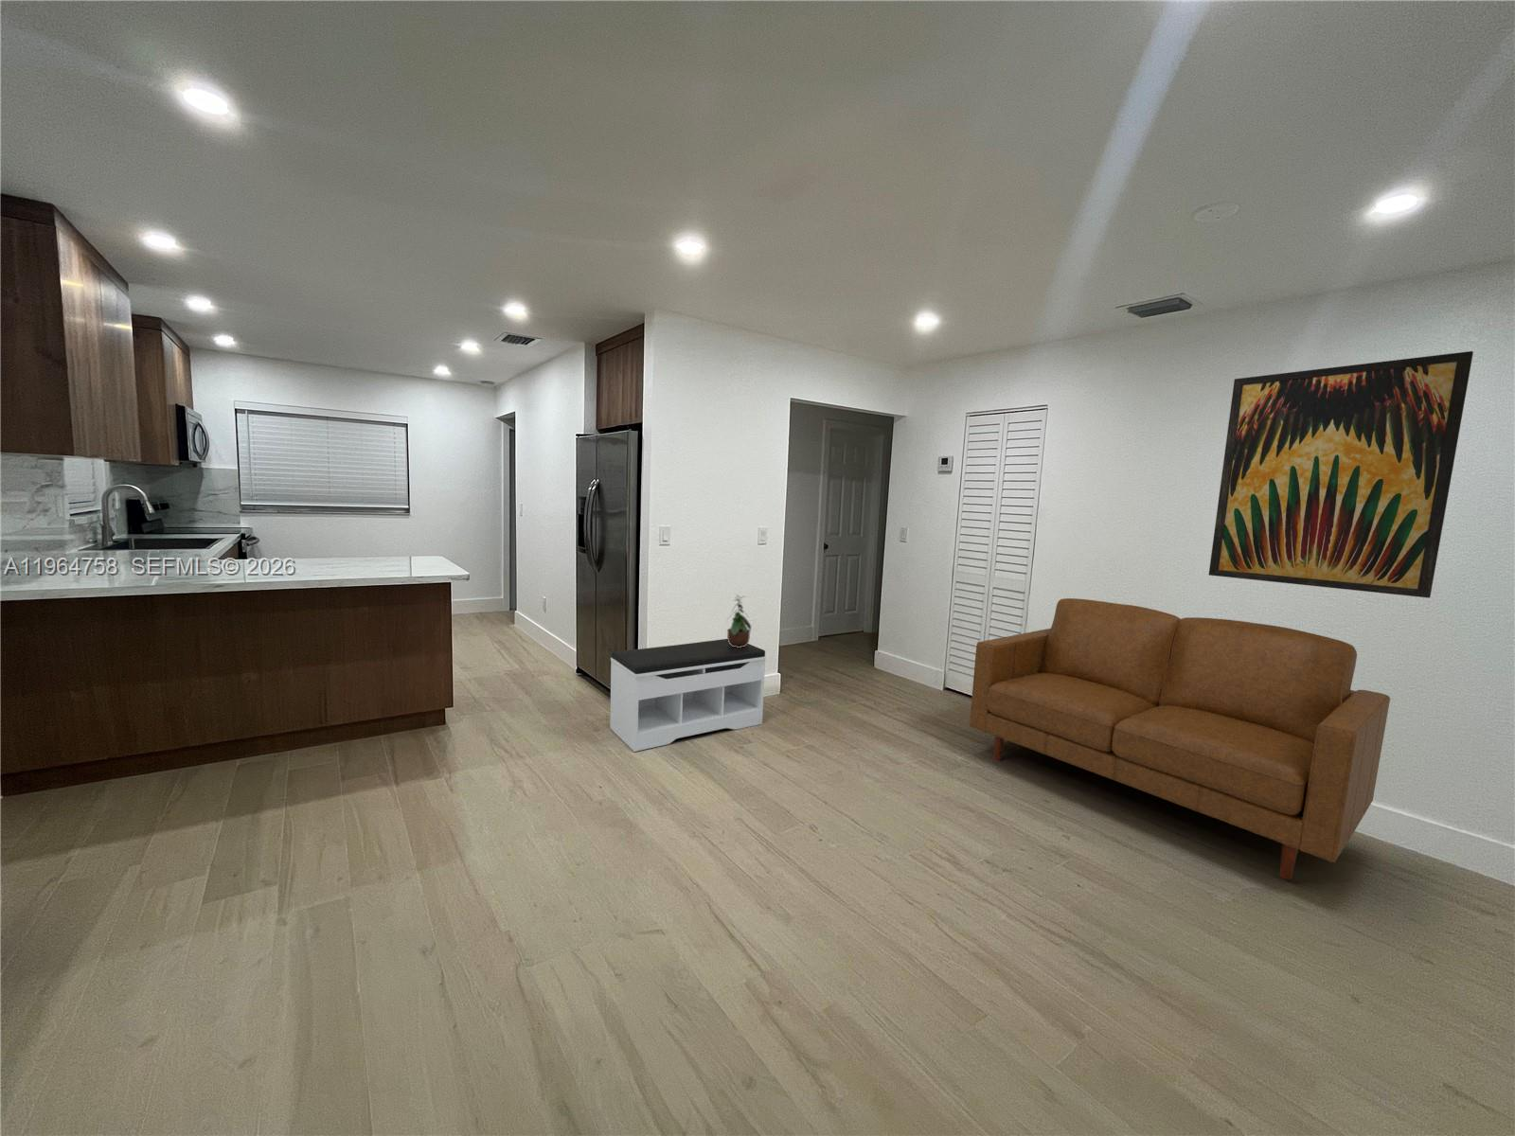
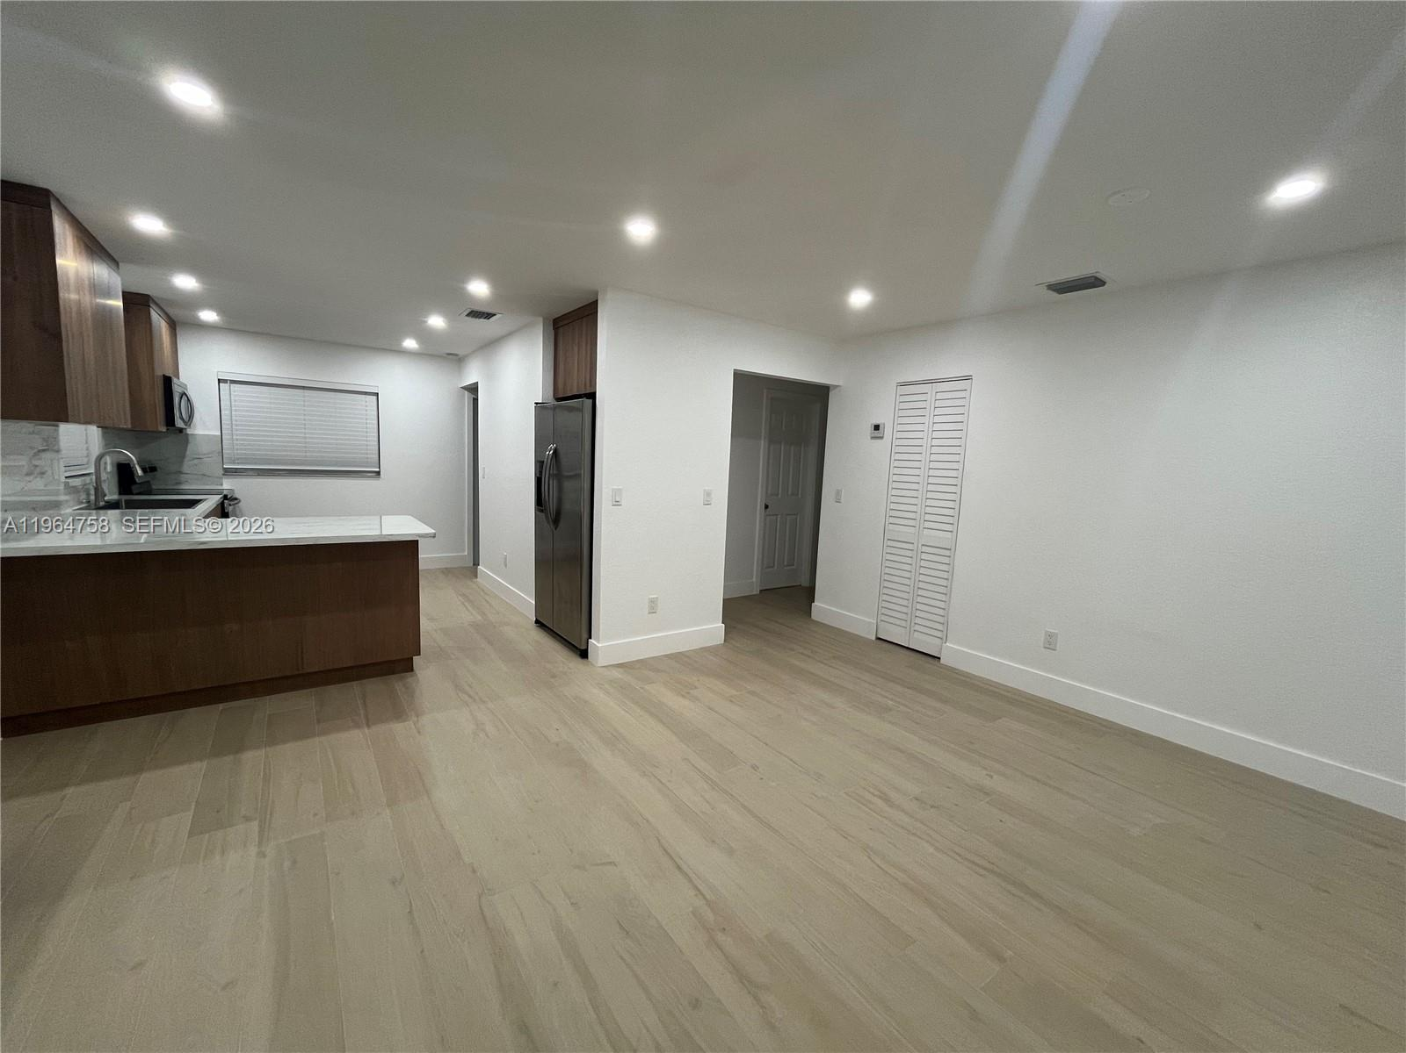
- wall art [1207,351,1474,599]
- bench [608,638,767,753]
- sofa [969,598,1391,881]
- potted plant [723,594,752,648]
